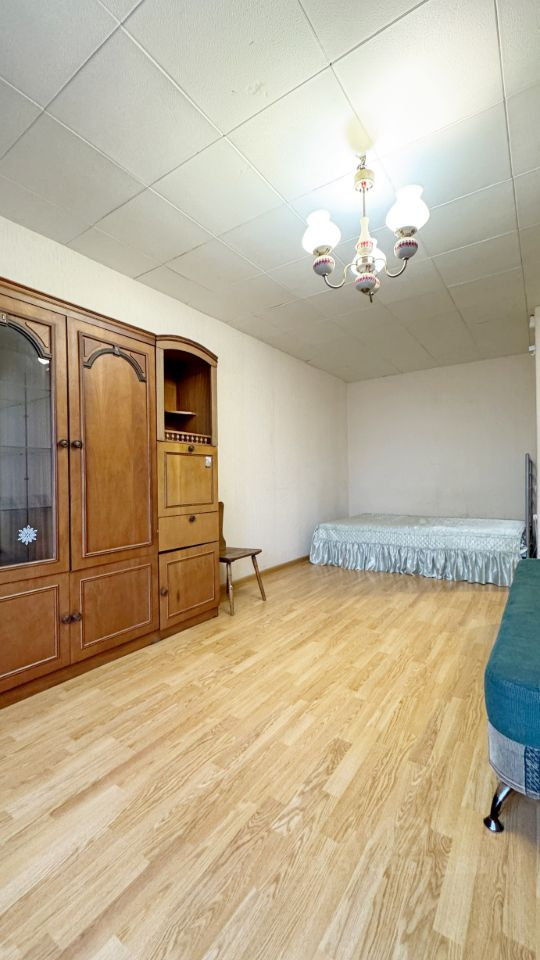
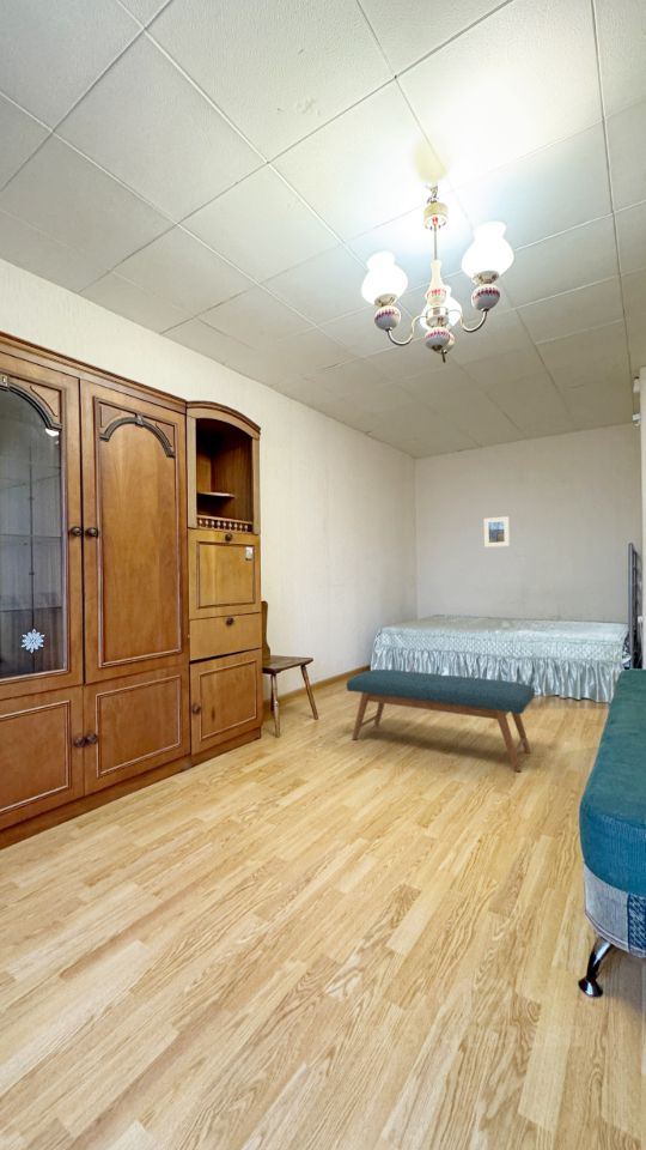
+ bench [346,668,536,773]
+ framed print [483,515,511,549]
